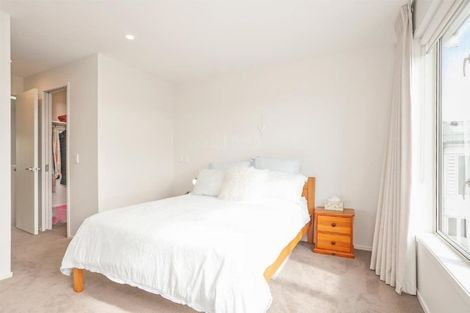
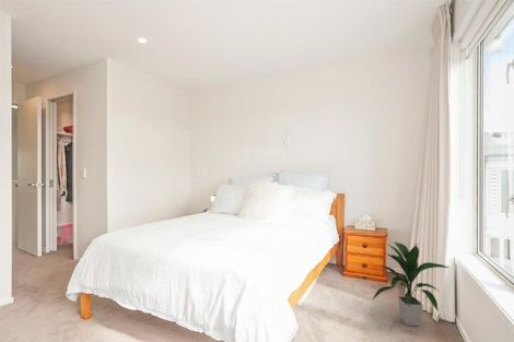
+ indoor plant [372,240,449,327]
